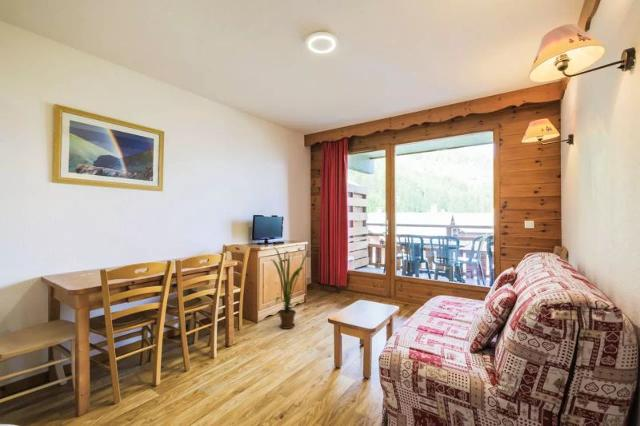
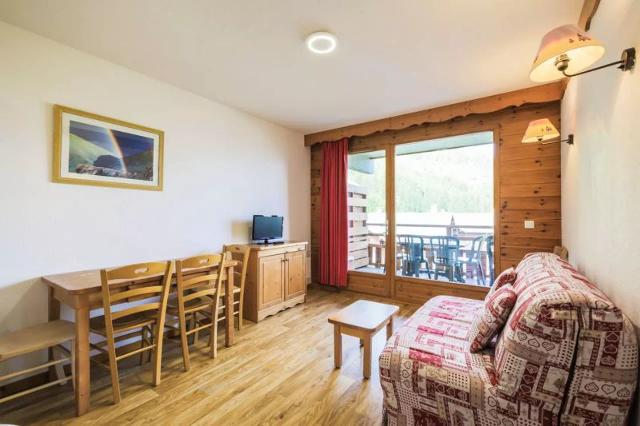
- house plant [269,244,311,330]
